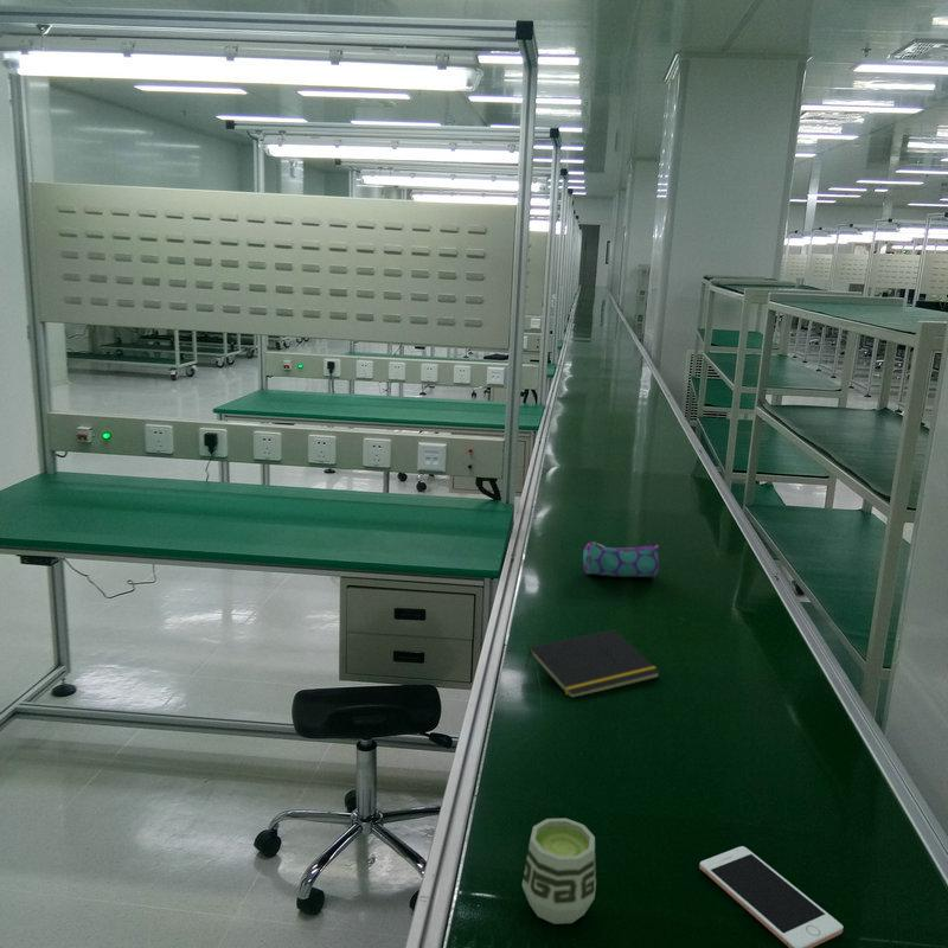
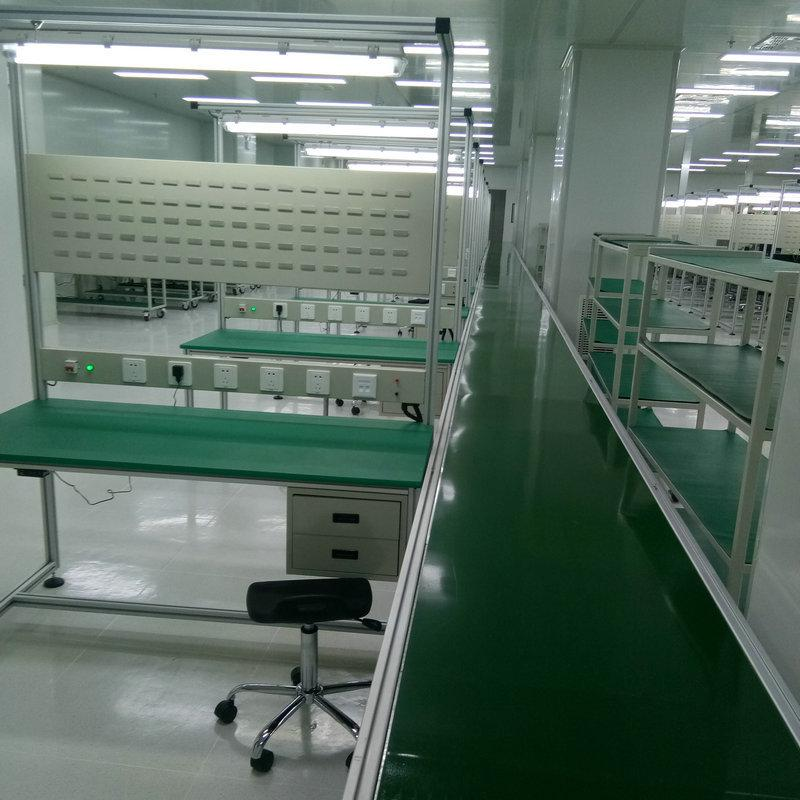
- notepad [525,628,661,698]
- cup [521,818,597,925]
- pencil case [582,540,660,578]
- cell phone [698,845,845,948]
